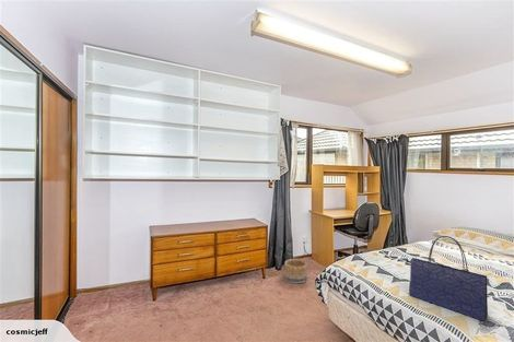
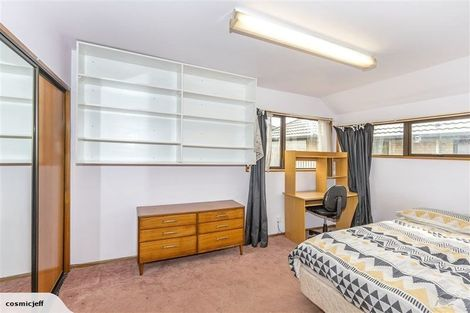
- basket [283,258,308,285]
- tote bag [406,235,489,322]
